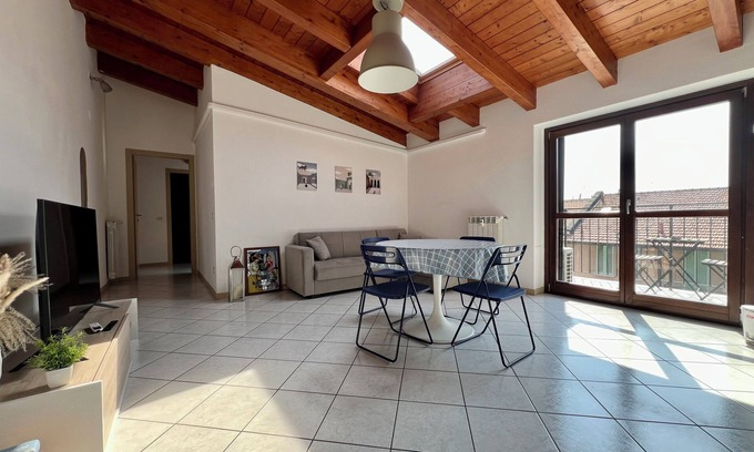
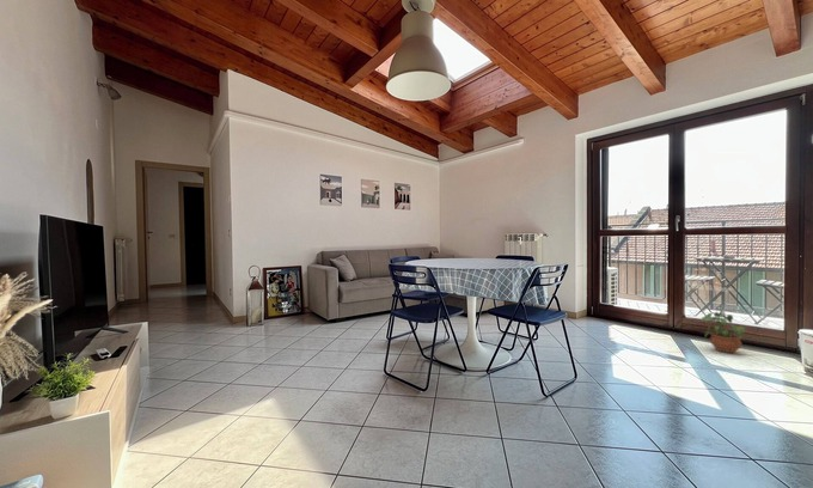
+ potted plant [699,309,746,354]
